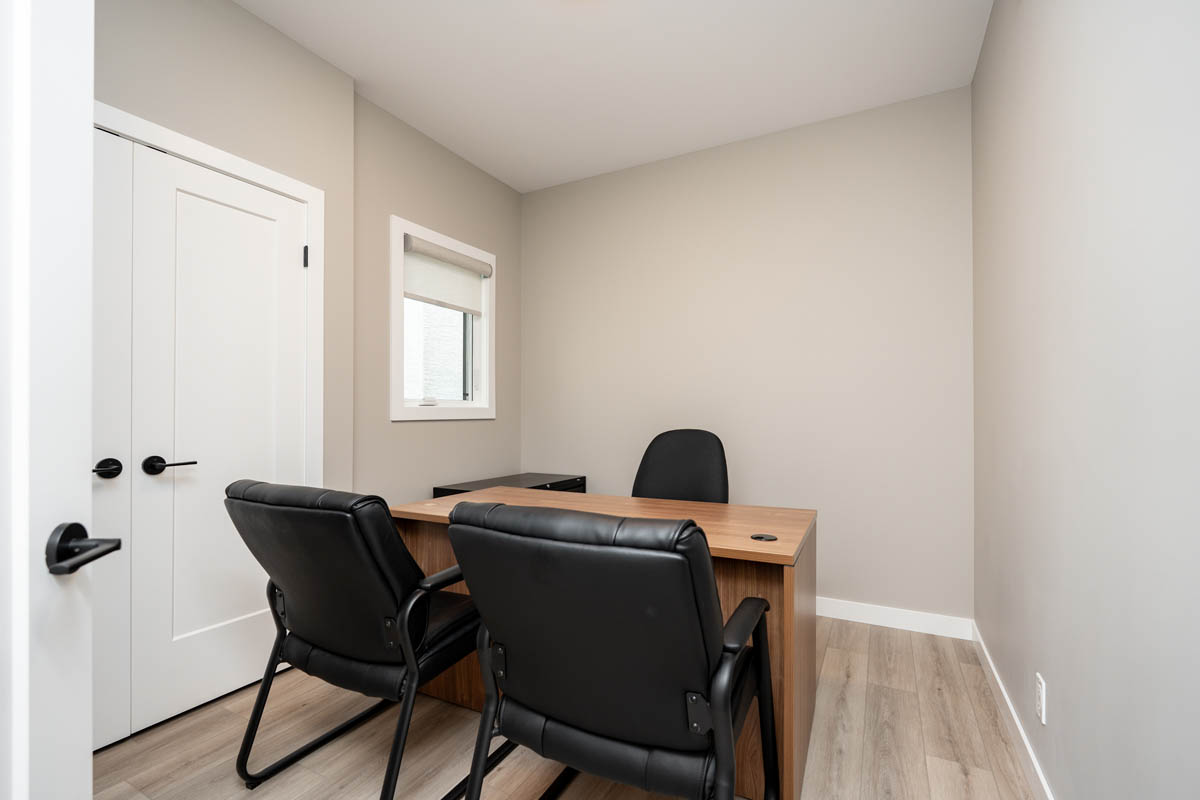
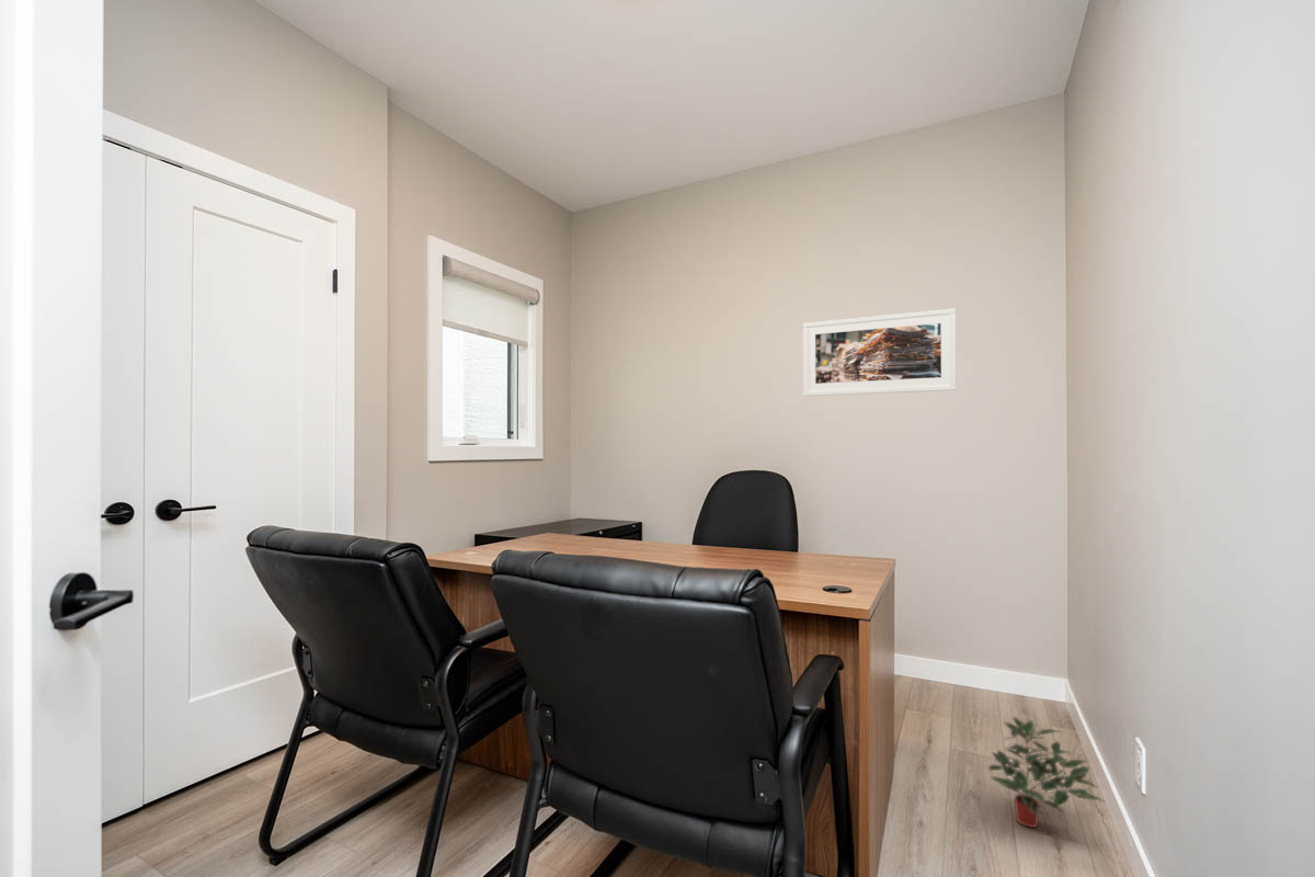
+ potted plant [987,716,1107,829]
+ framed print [802,307,958,397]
